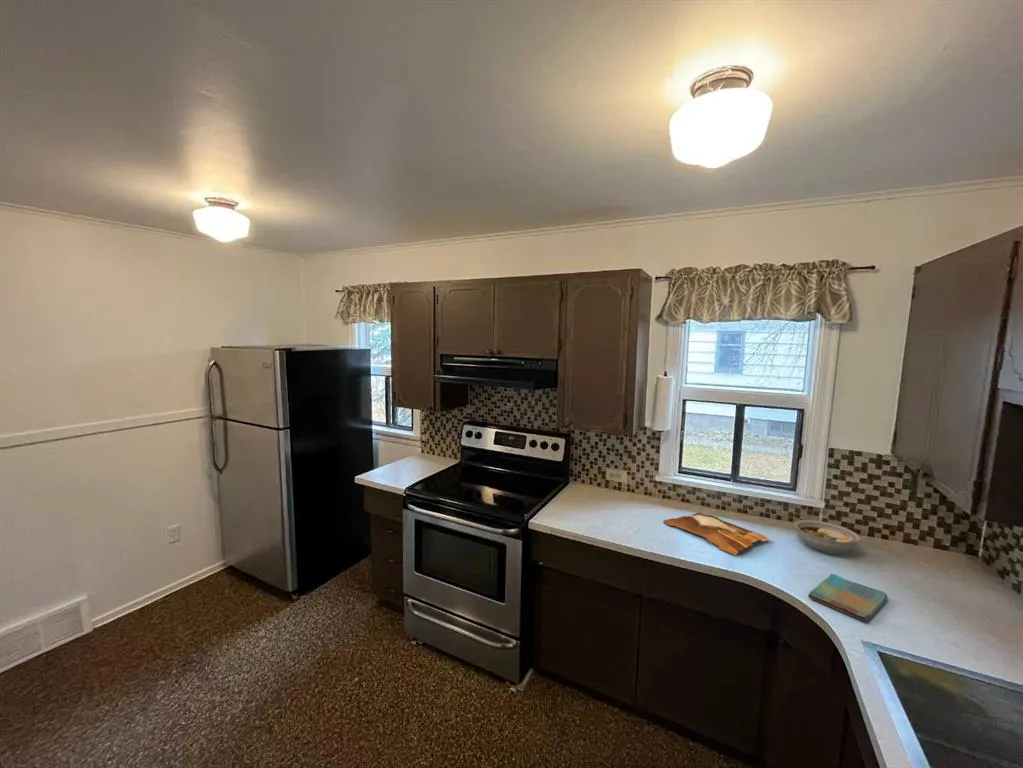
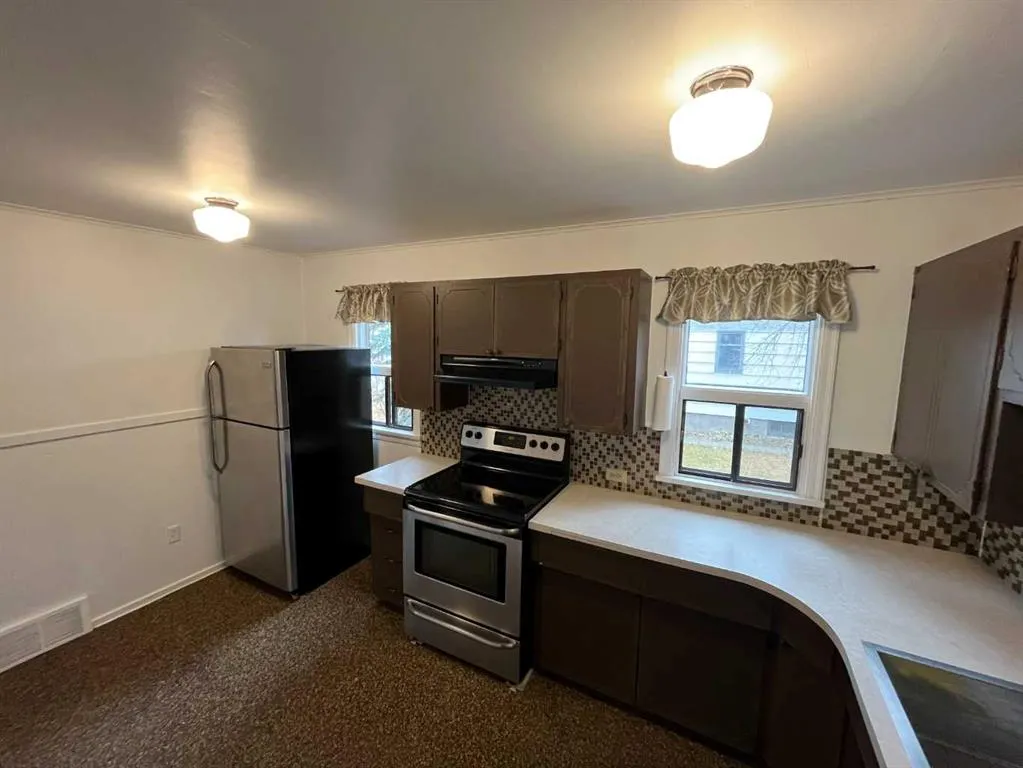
- bowl [793,519,861,555]
- dish towel [807,573,888,623]
- cutting board [663,511,773,556]
